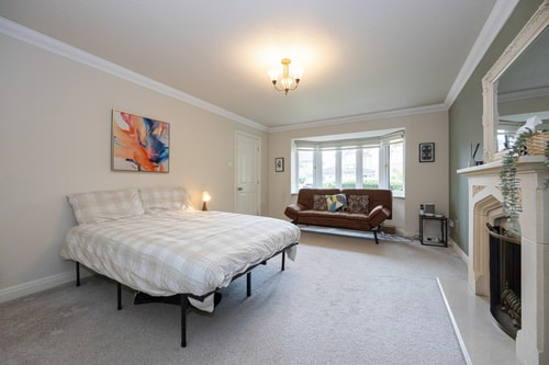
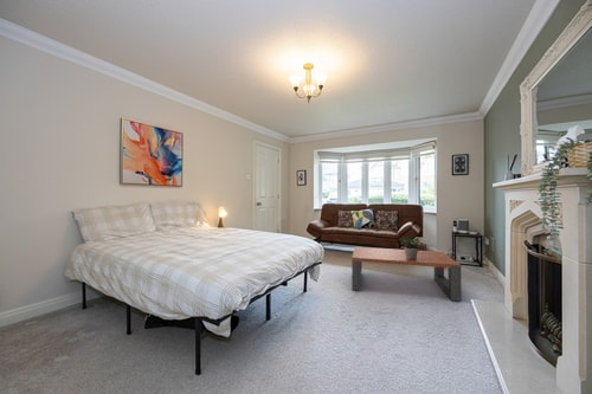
+ coffee table [350,246,463,303]
+ potted plant [399,235,425,260]
